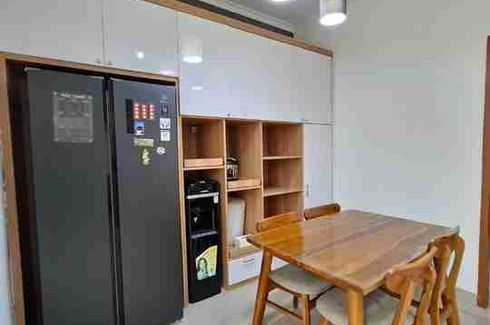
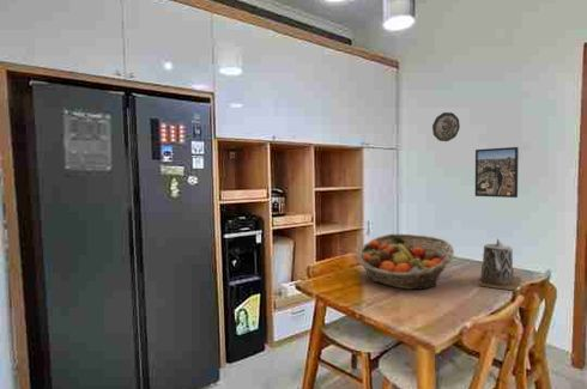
+ decorative plate [431,111,461,142]
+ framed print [474,146,520,199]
+ teapot [478,237,522,291]
+ fruit basket [356,233,455,291]
